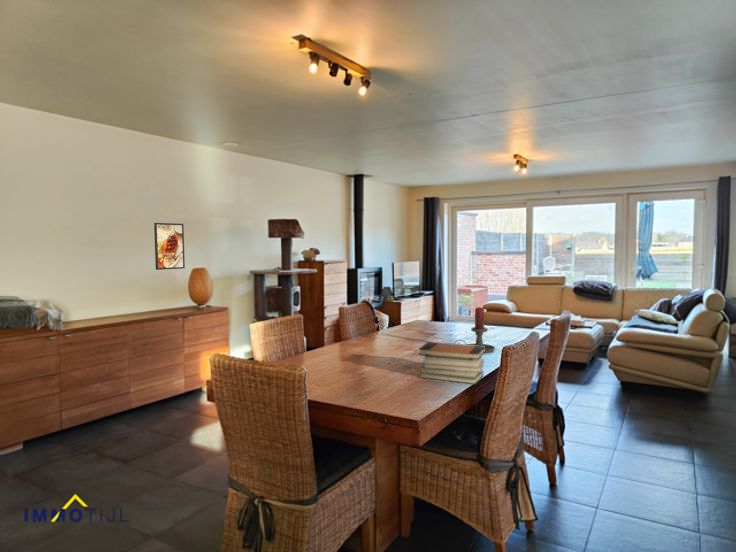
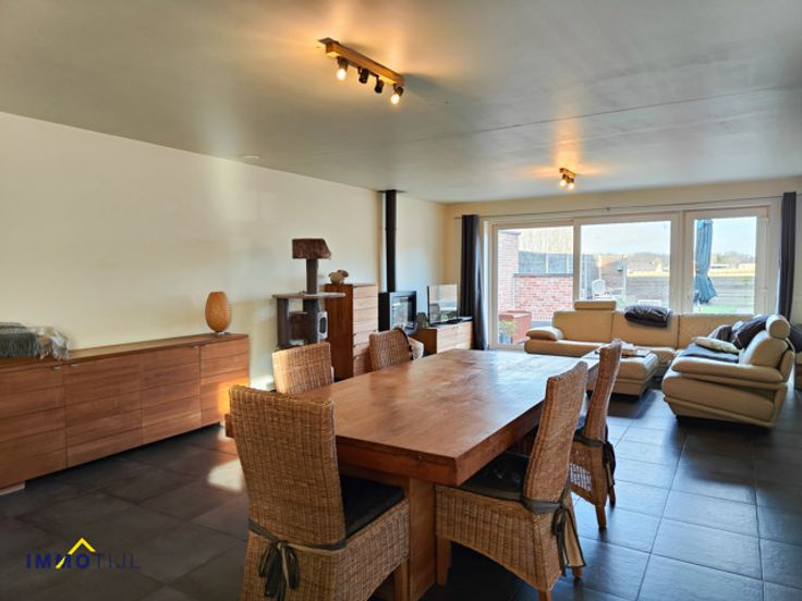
- book stack [417,341,485,385]
- candle holder [453,306,496,354]
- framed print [153,222,186,271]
